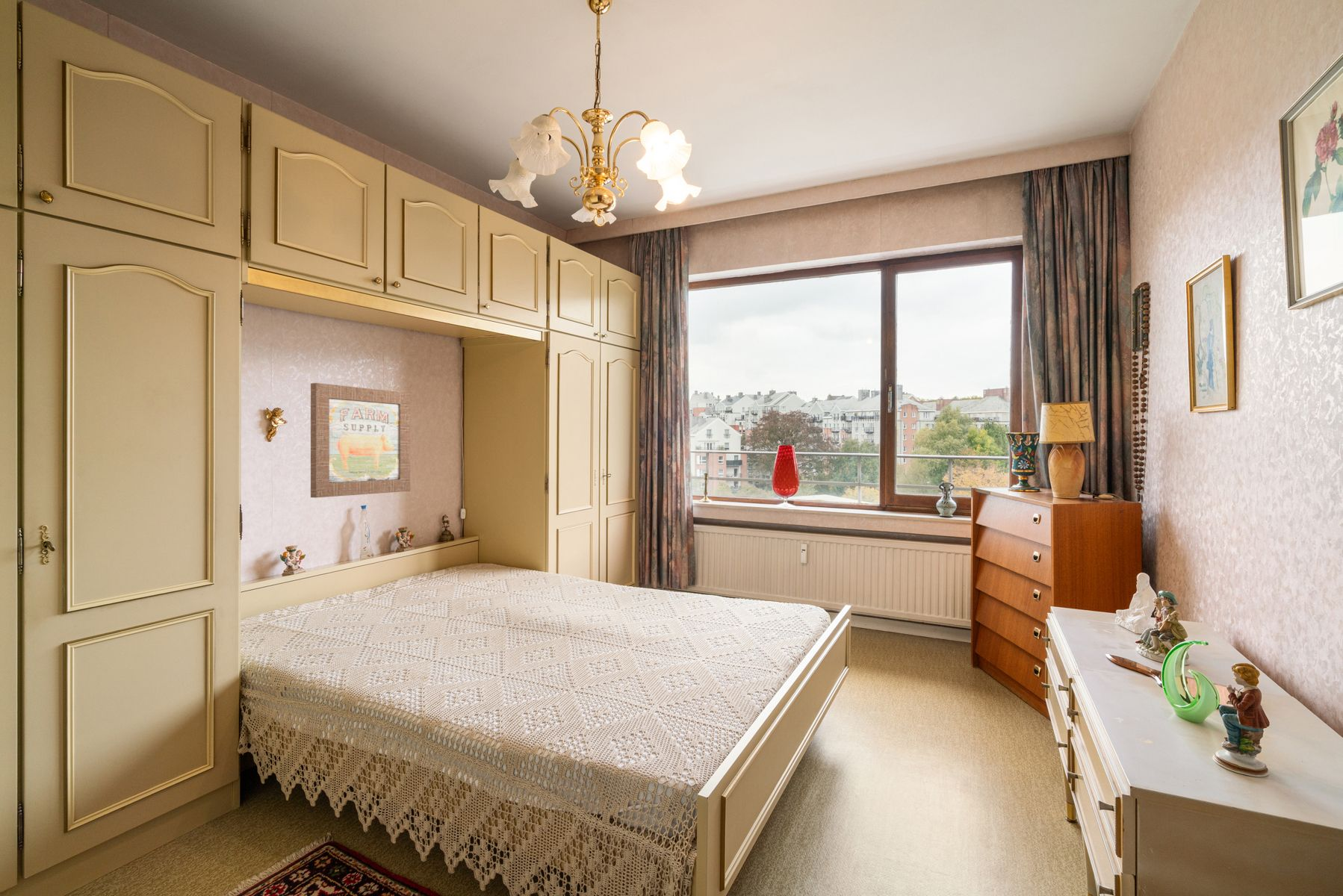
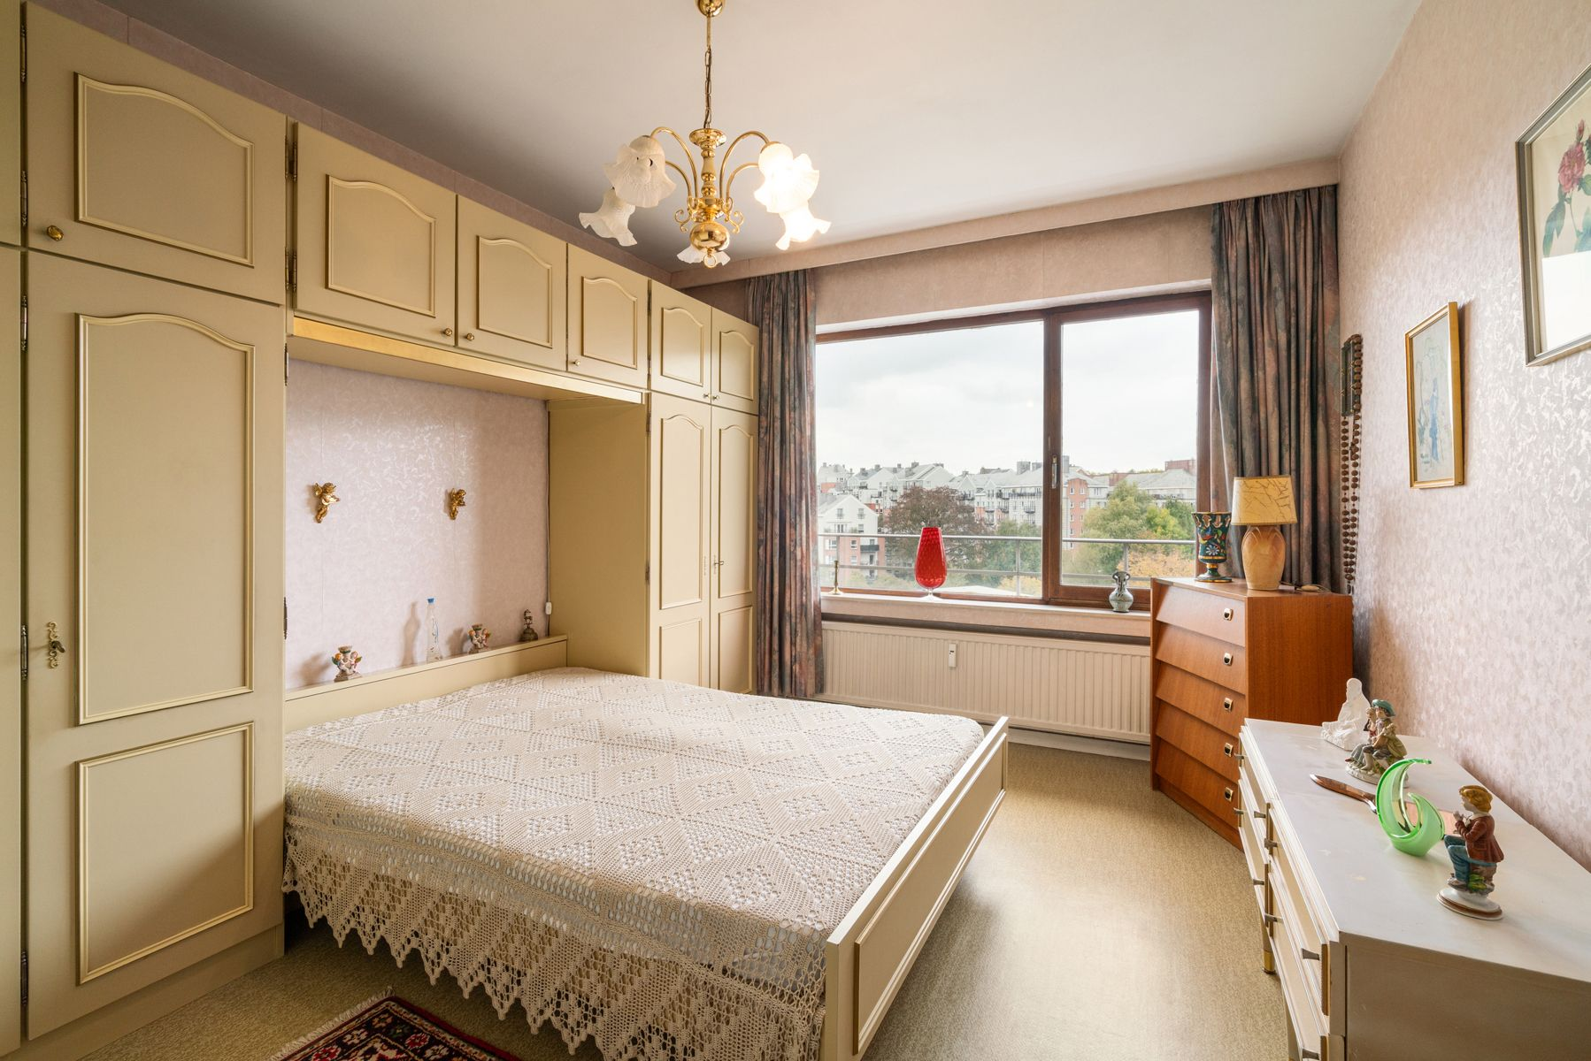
- wall art [310,382,411,499]
